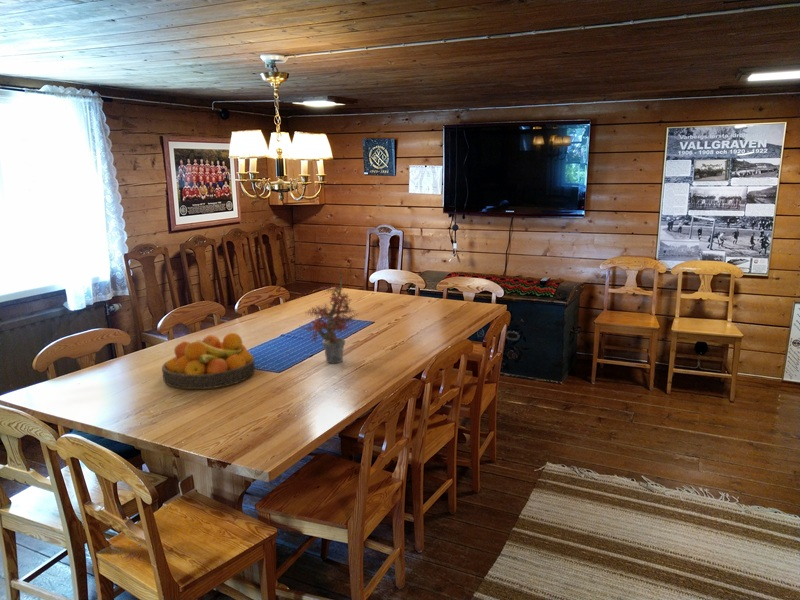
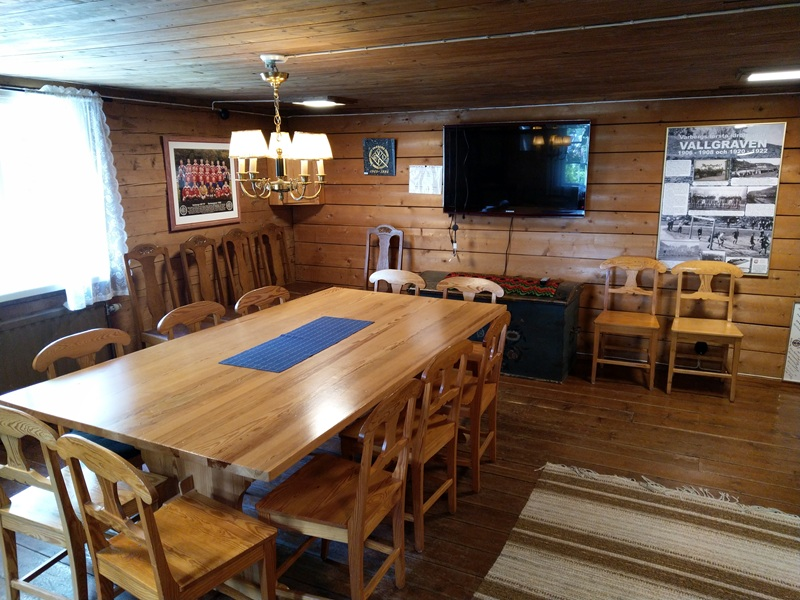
- potted plant [299,269,360,364]
- fruit bowl [161,332,256,390]
